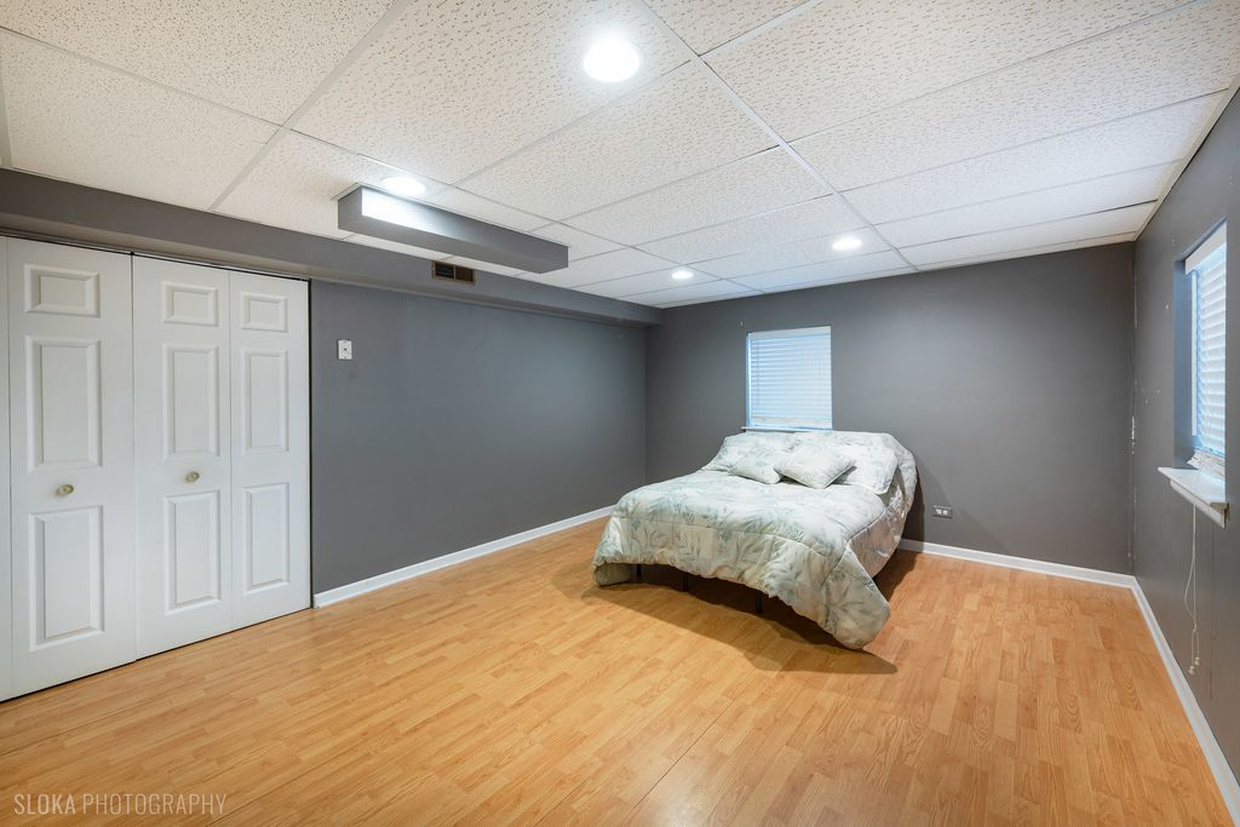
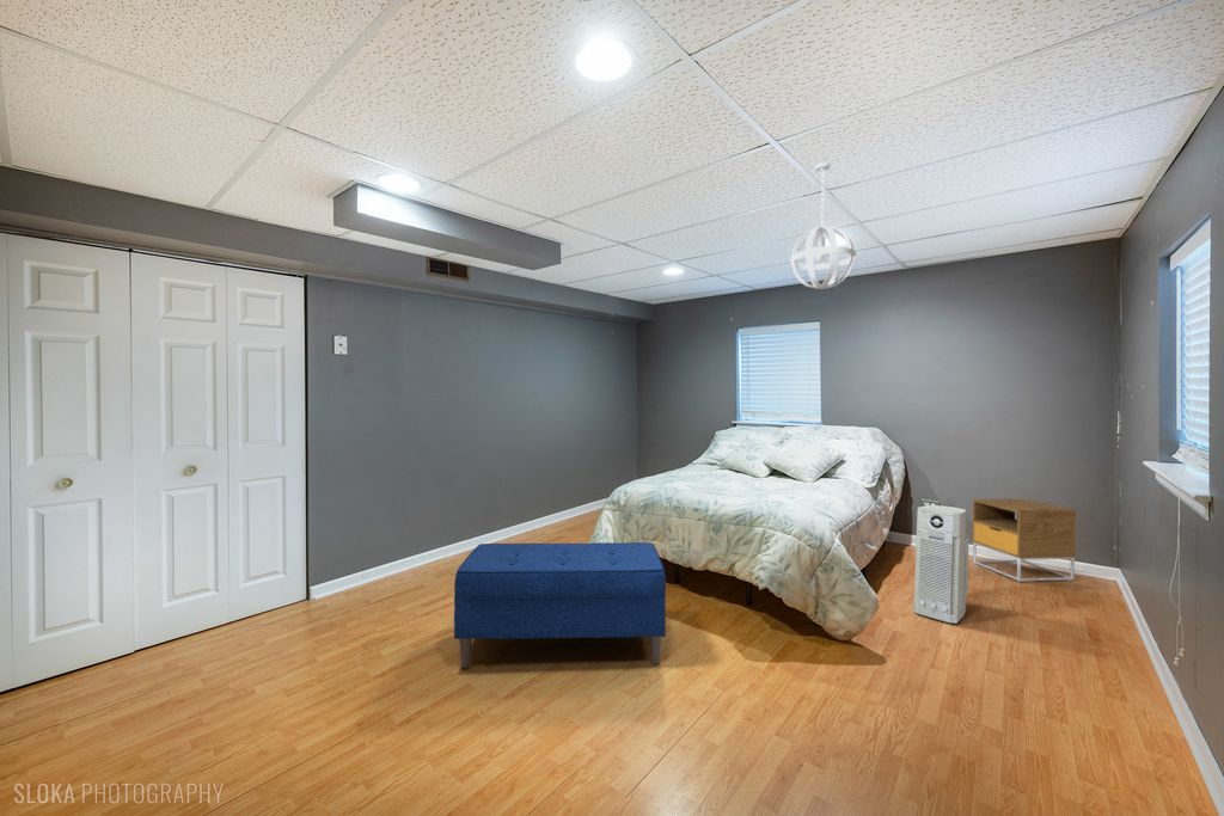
+ bench [453,541,667,669]
+ nightstand [972,497,1077,583]
+ pendant light [789,161,857,290]
+ air purifier [913,504,969,625]
